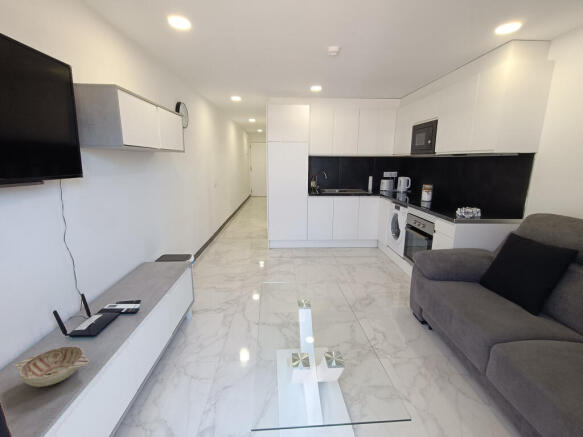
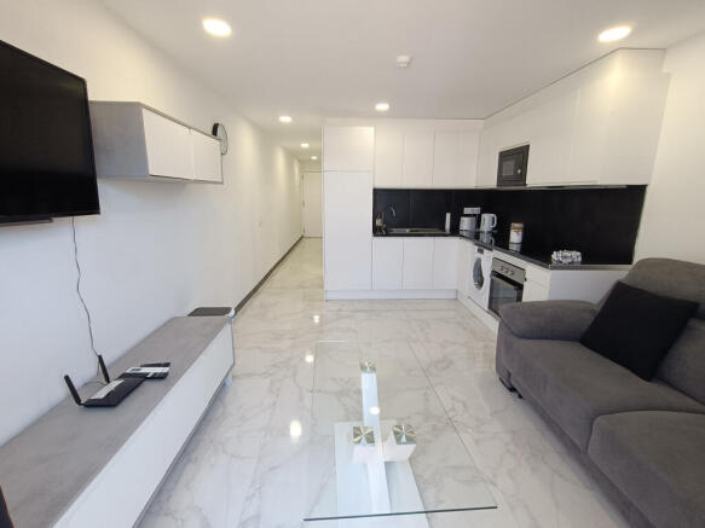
- decorative bowl [14,345,90,388]
